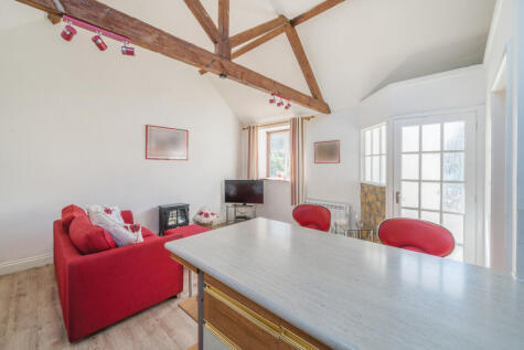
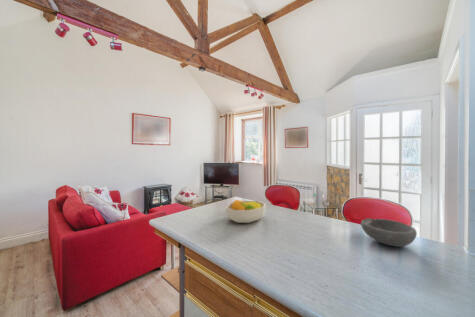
+ bowl [360,217,418,248]
+ fruit bowl [225,199,267,224]
